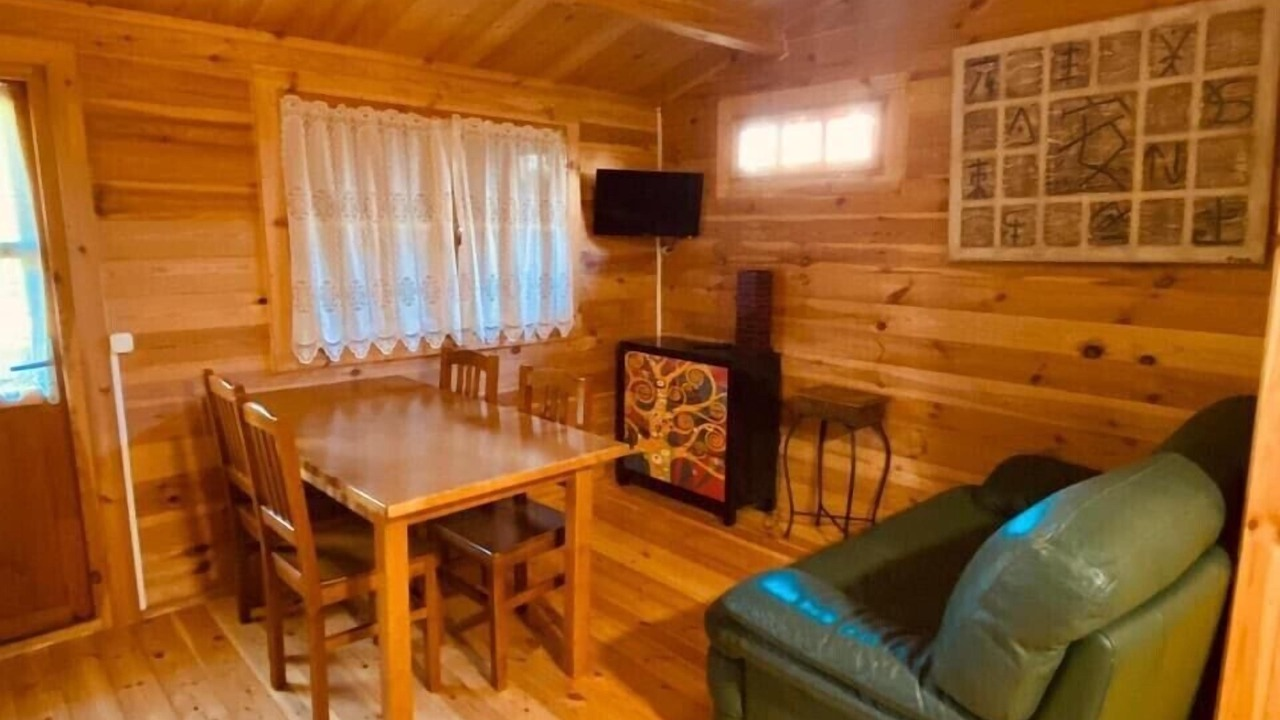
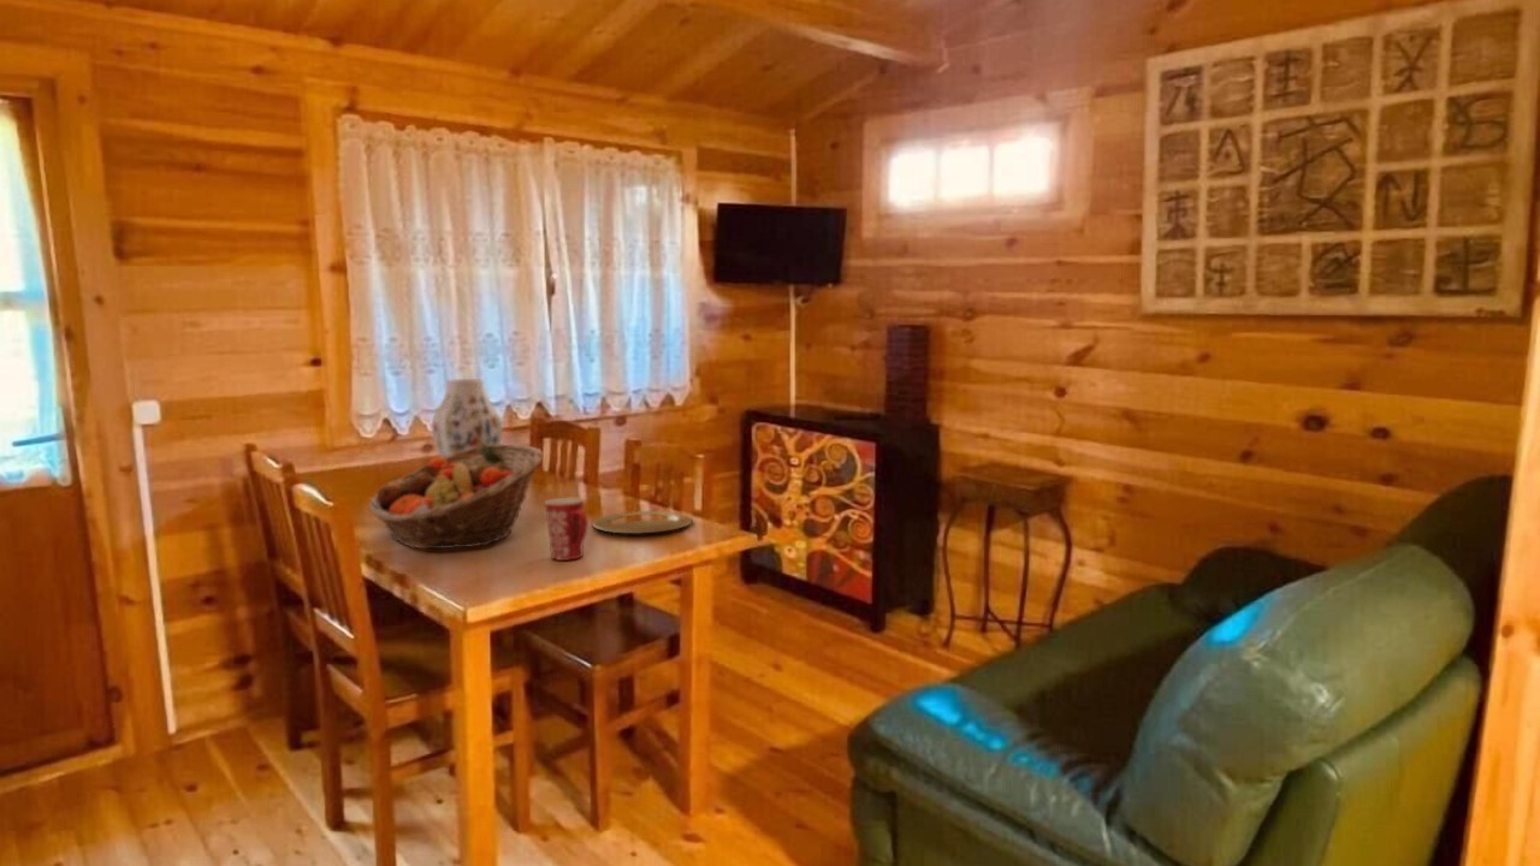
+ vase [431,378,503,458]
+ mug [544,497,590,562]
+ fruit basket [368,443,545,550]
+ plate [592,510,694,534]
